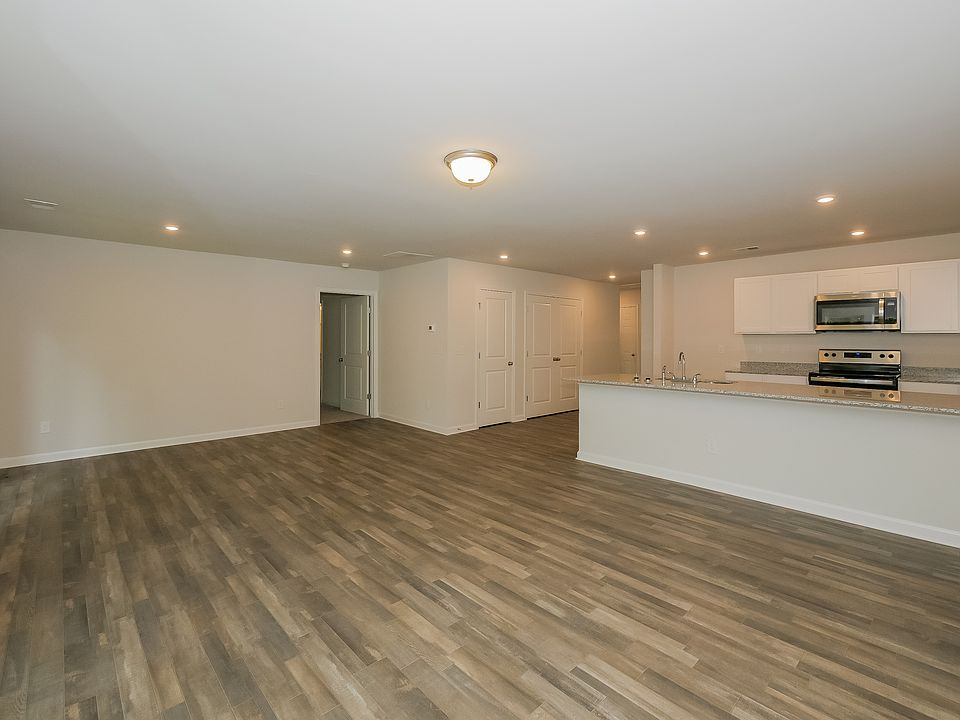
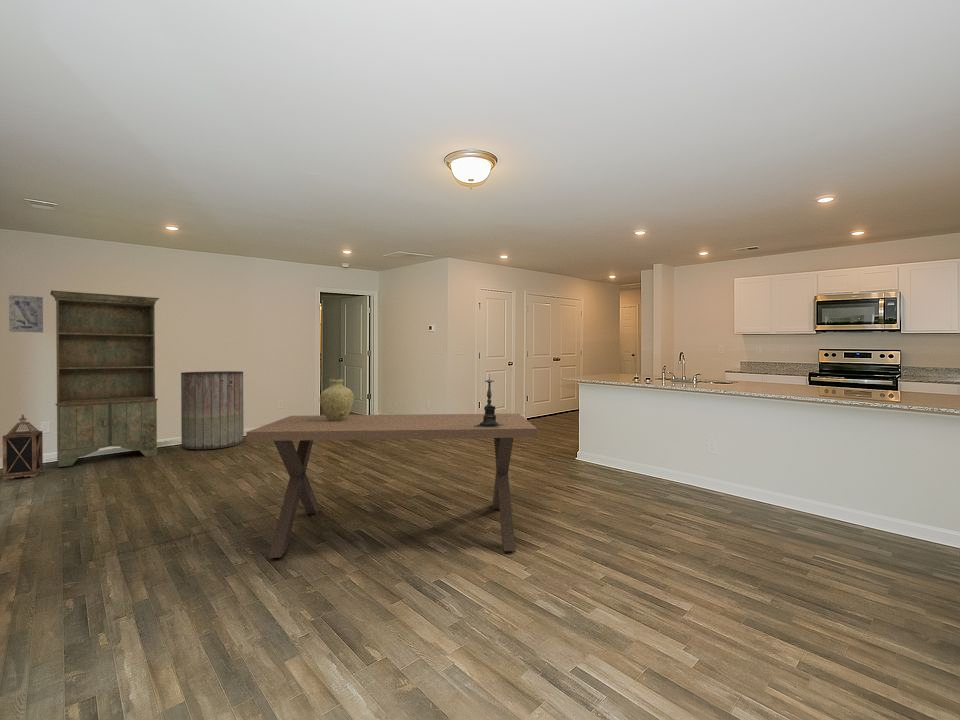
+ dining table [245,413,538,559]
+ bookshelf [50,289,160,468]
+ trash can [180,370,245,450]
+ lantern [2,413,44,481]
+ vase [319,378,355,421]
+ candle holder [473,373,504,428]
+ wall art [8,294,44,333]
